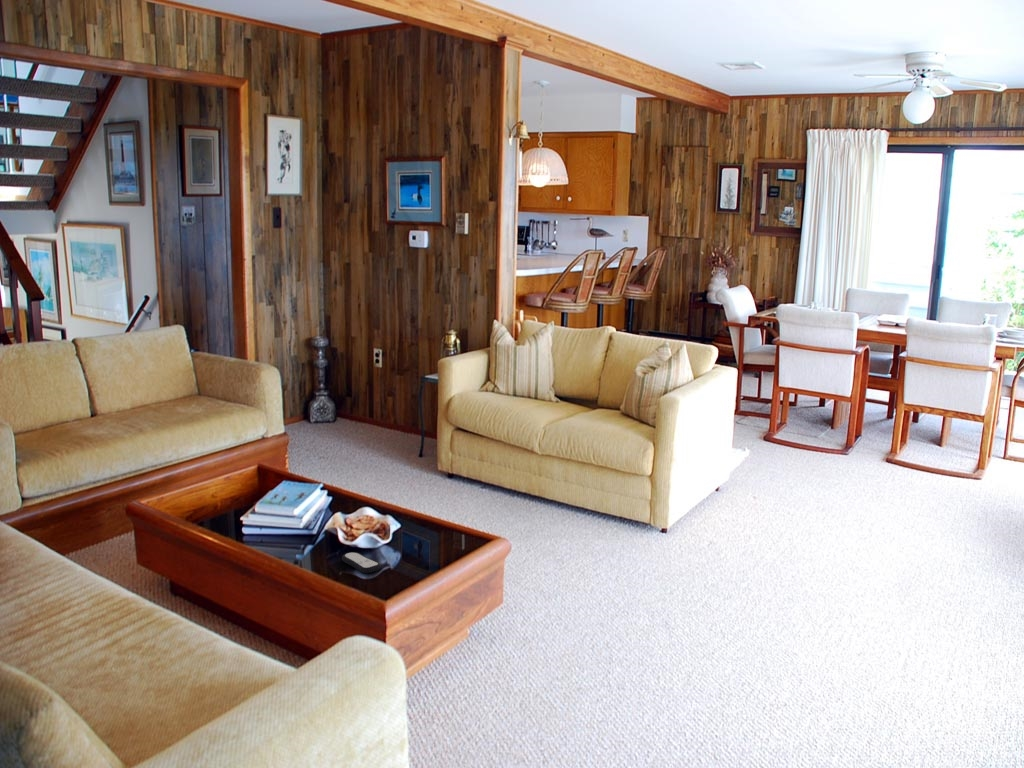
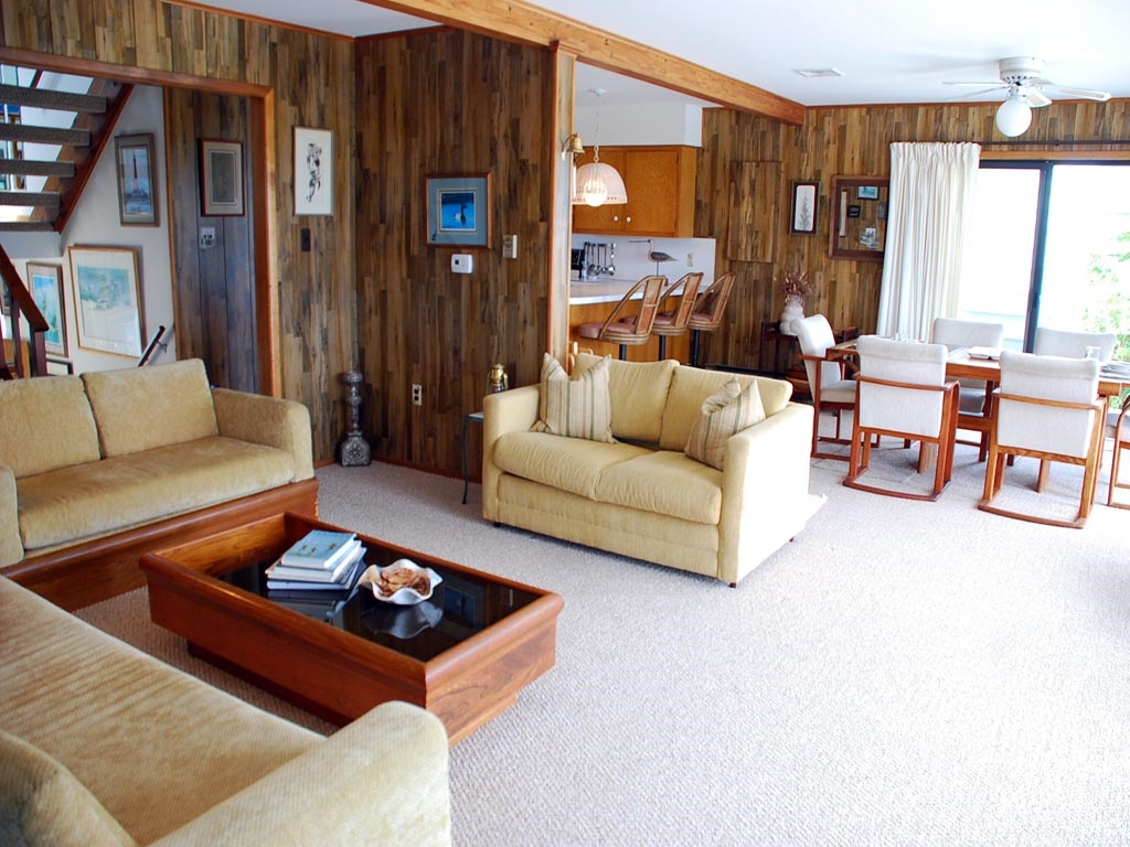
- remote control [341,551,382,574]
